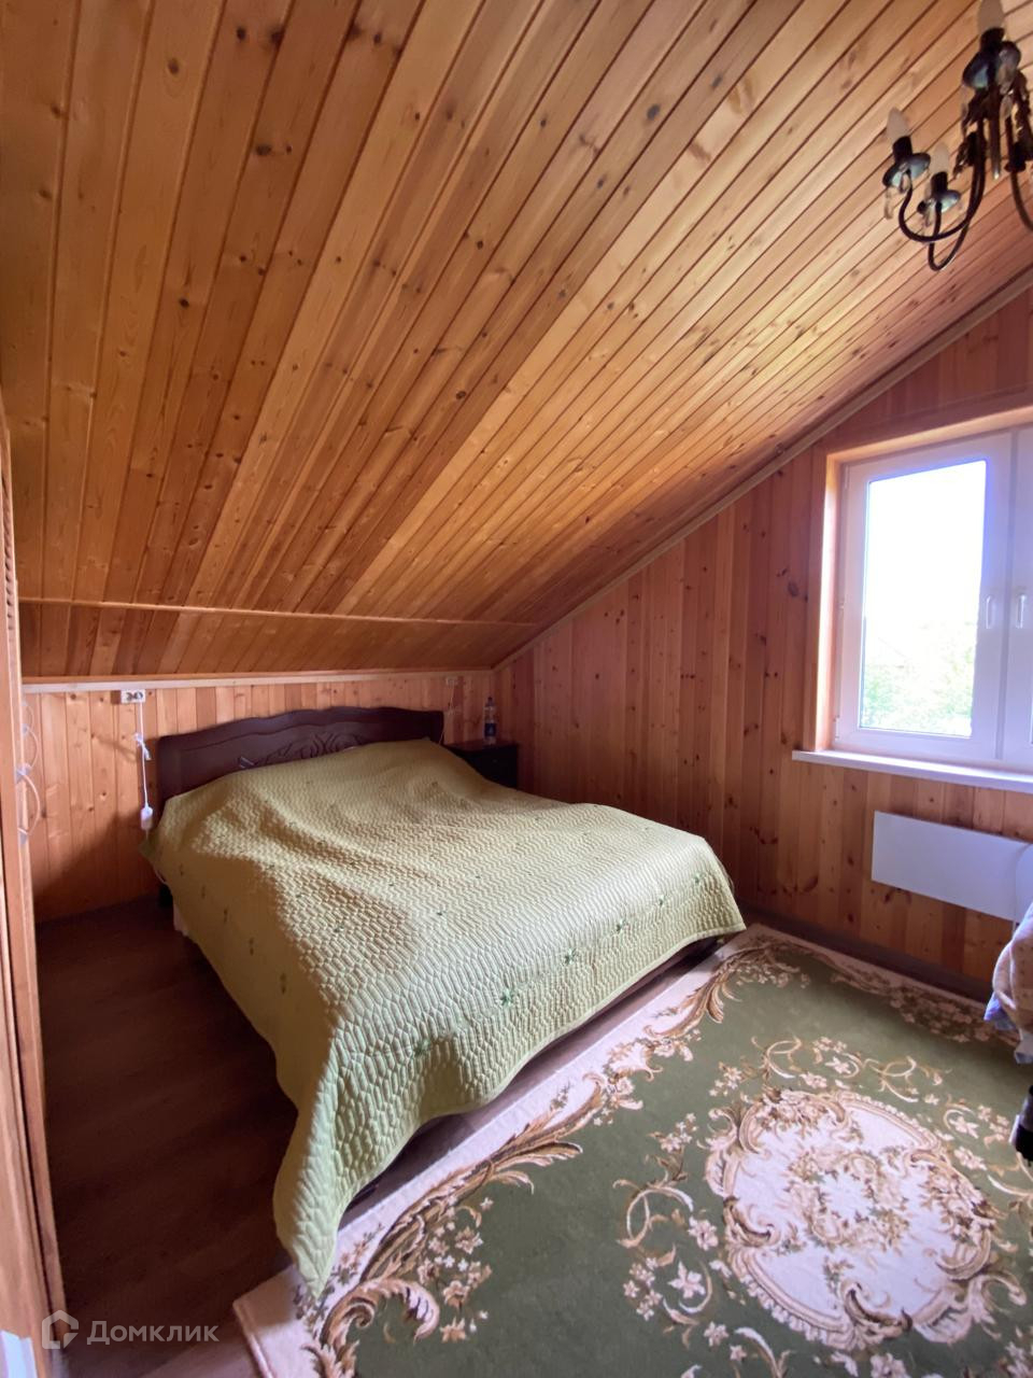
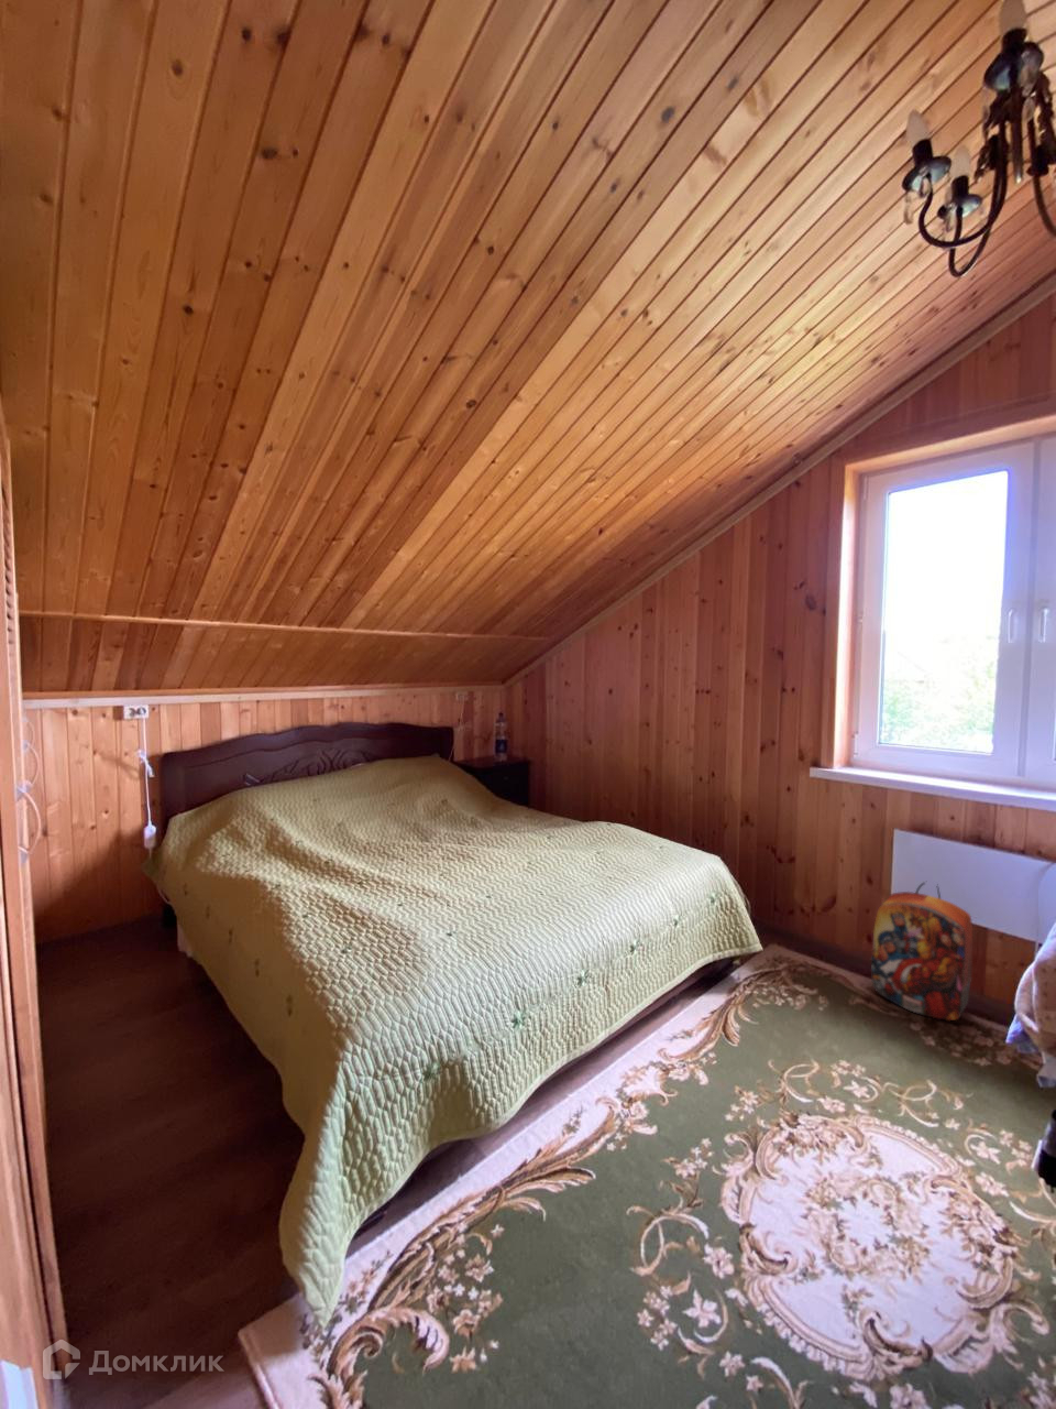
+ backpack [870,881,974,1022]
